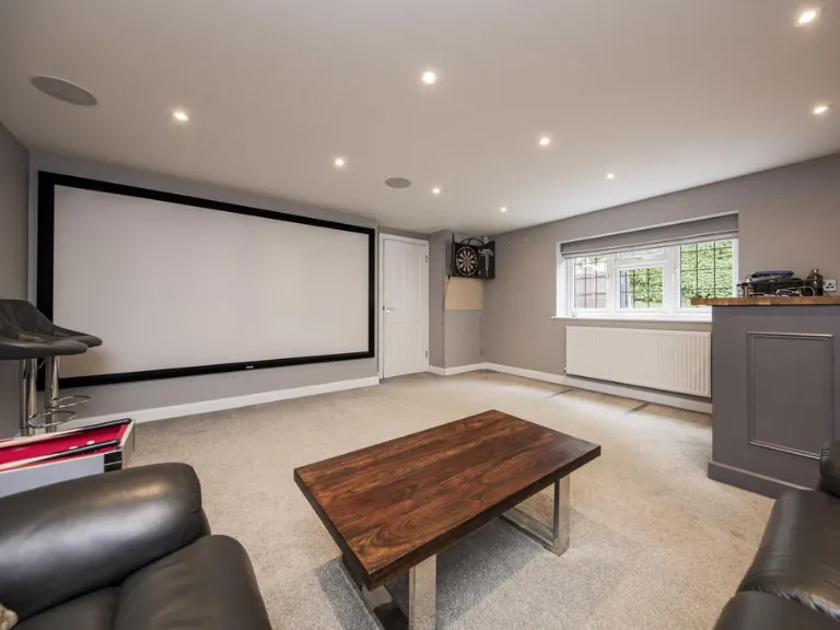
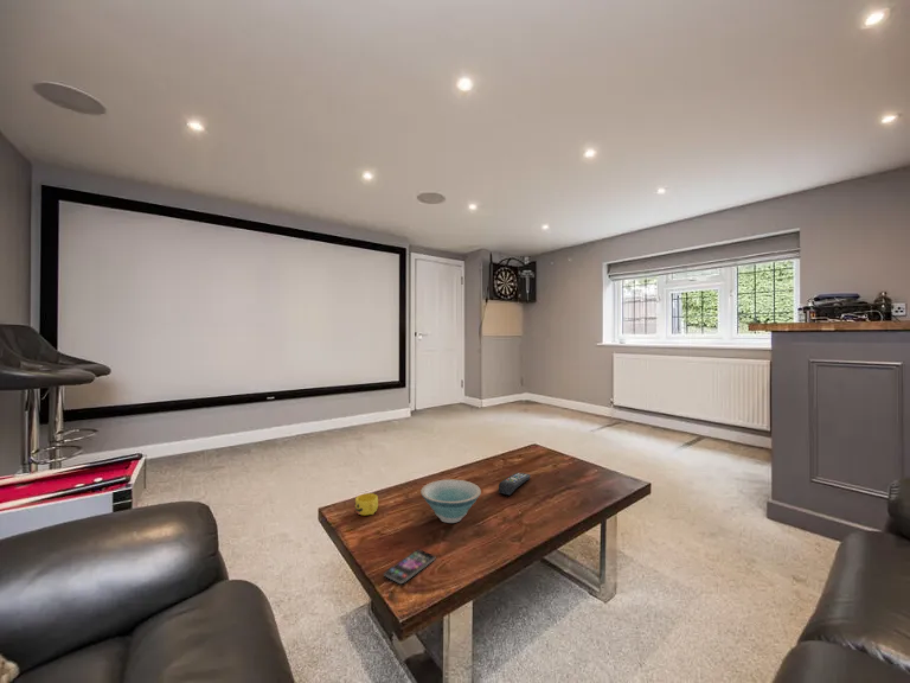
+ bowl [419,478,482,524]
+ smartphone [383,548,436,585]
+ remote control [498,472,532,496]
+ cup [354,492,379,516]
